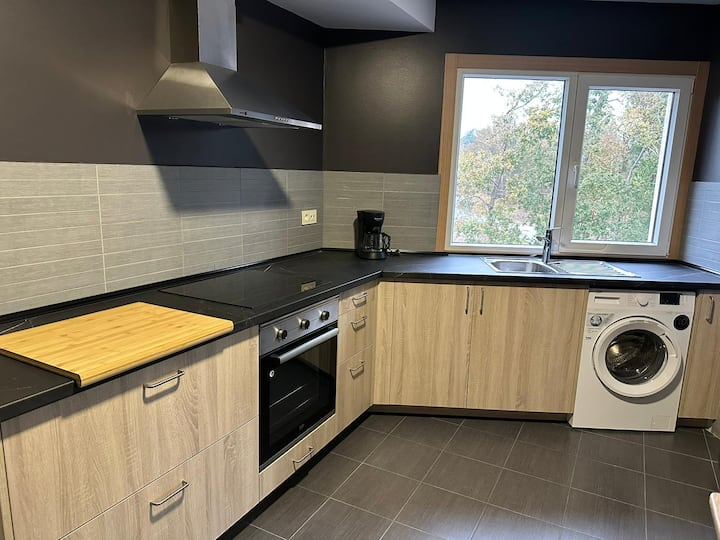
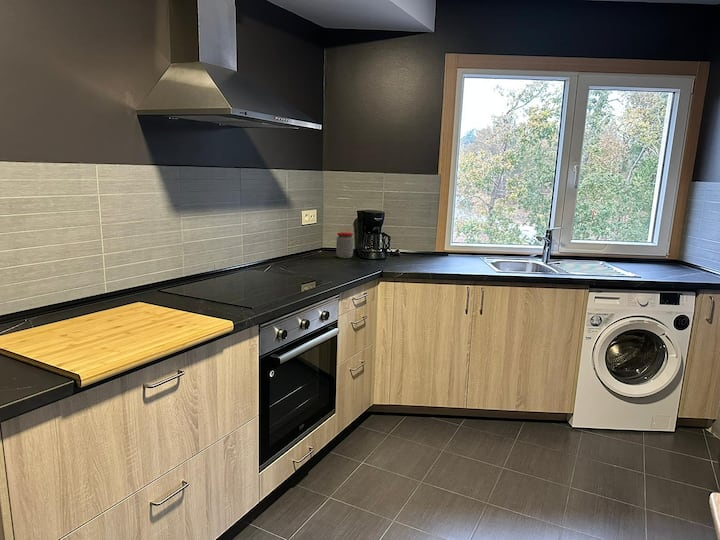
+ jar [335,231,354,259]
